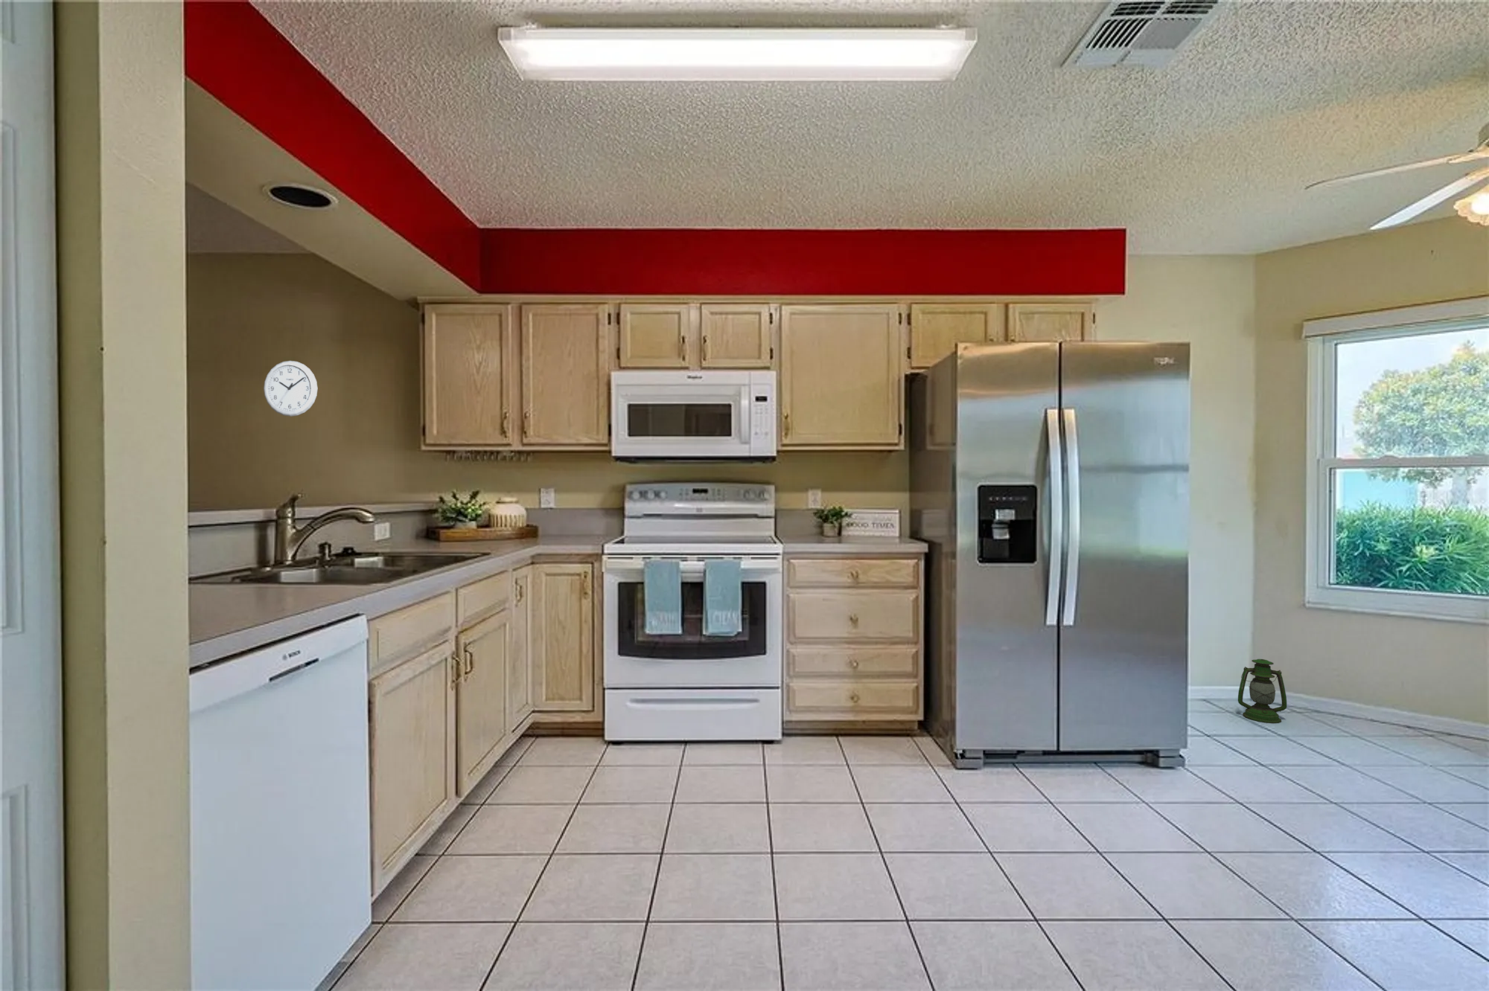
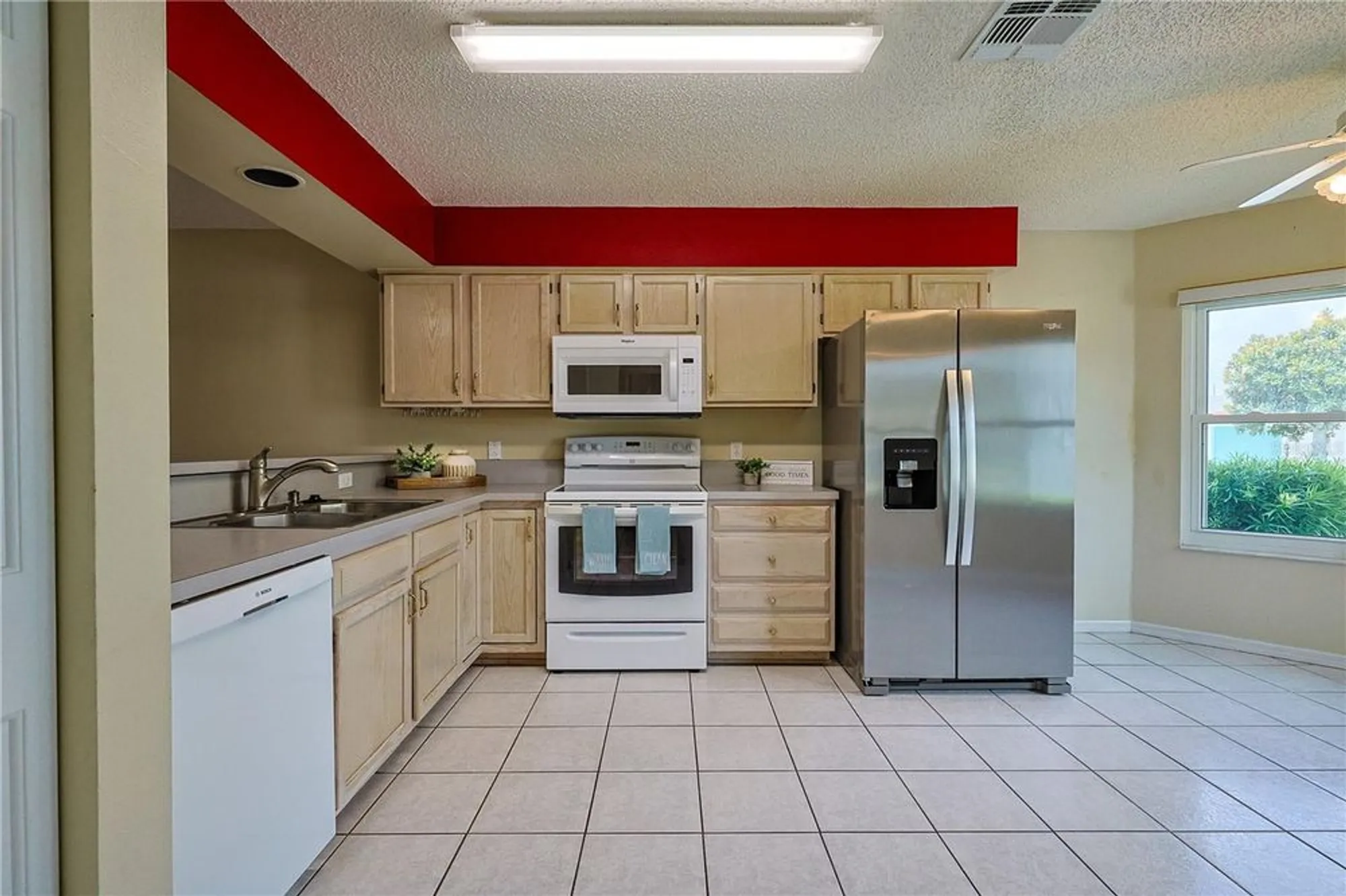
- wall clock [263,361,317,417]
- lantern [1238,658,1288,724]
